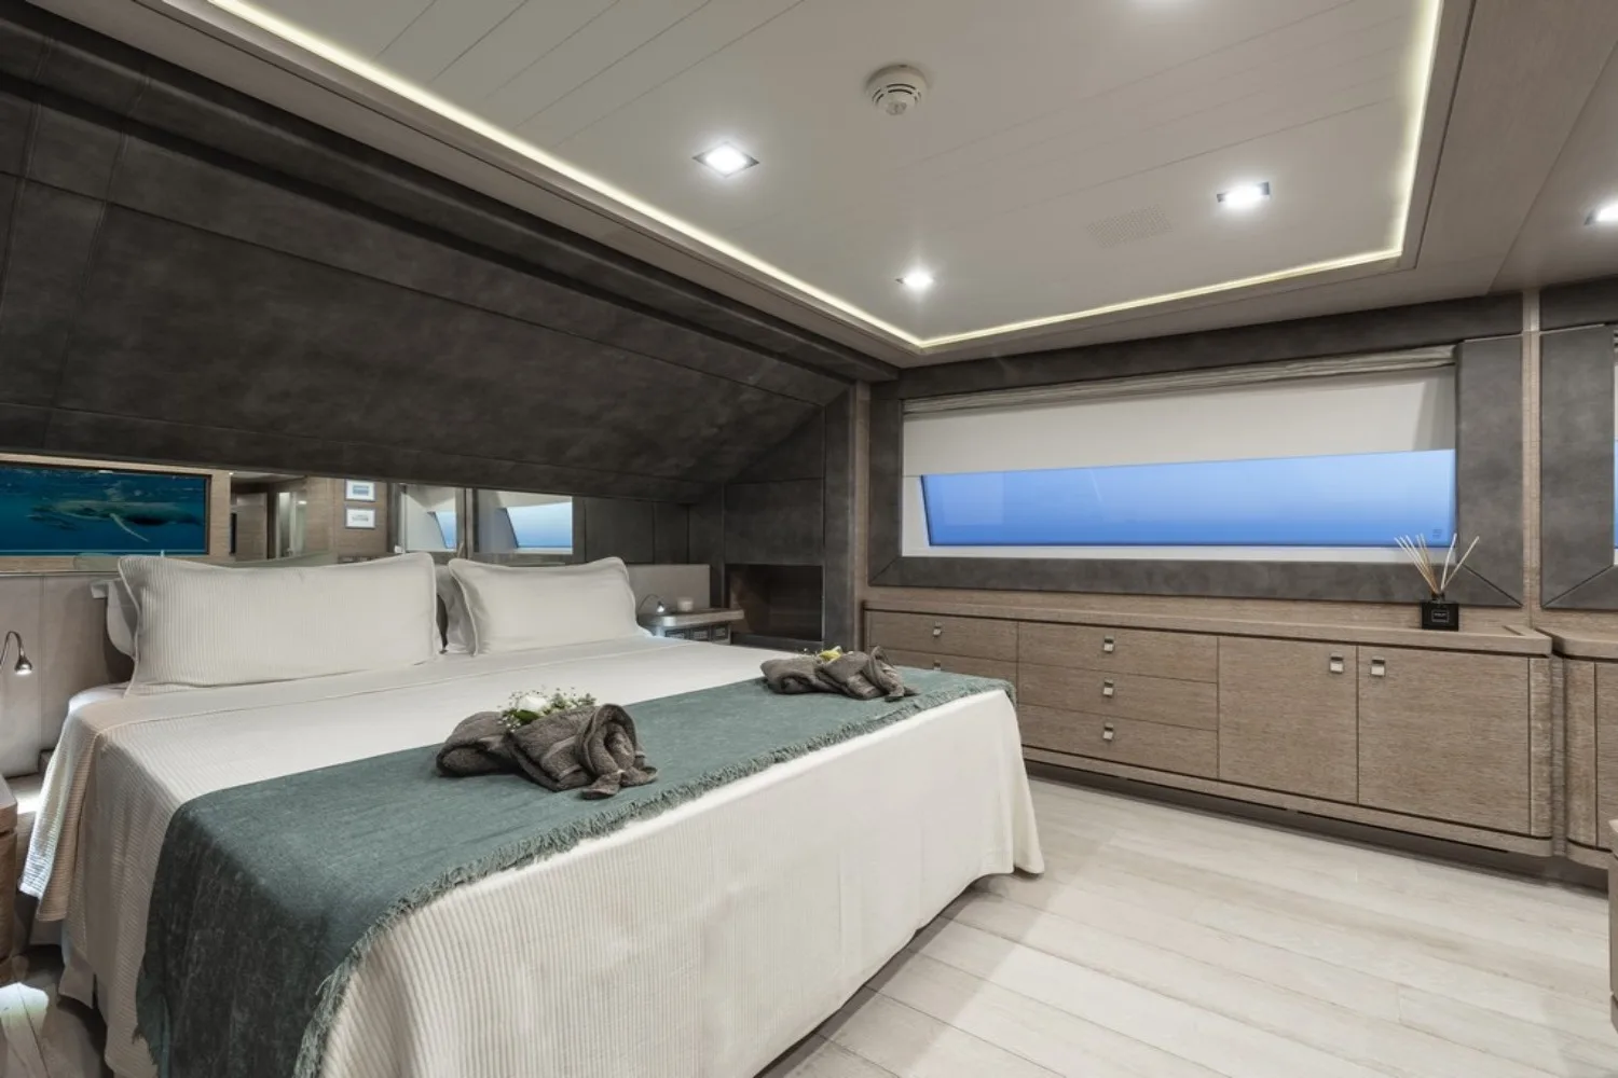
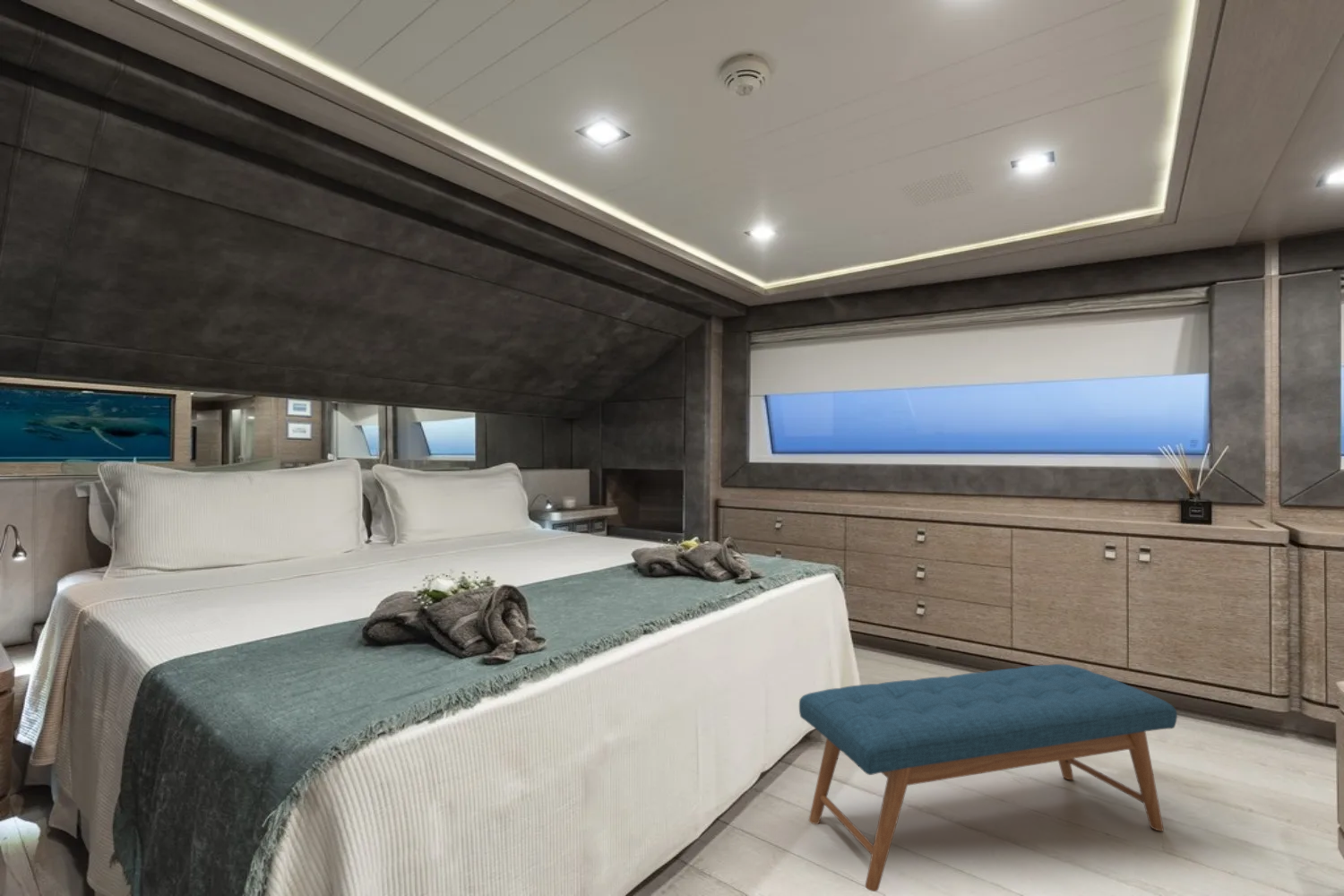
+ bench [798,663,1178,892]
